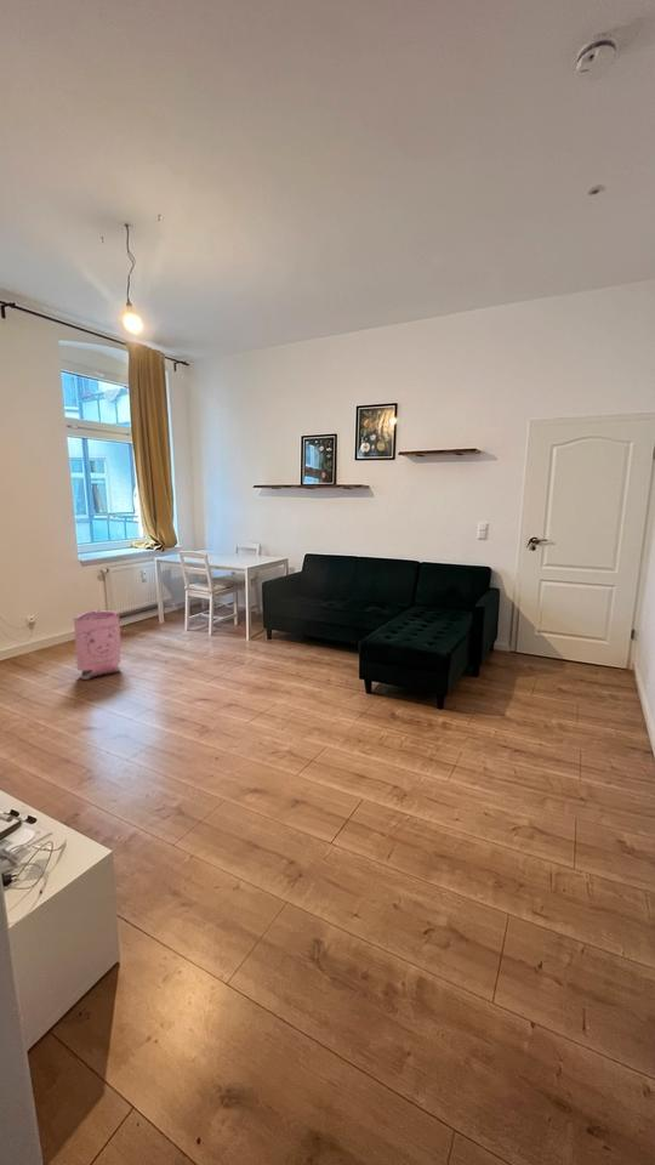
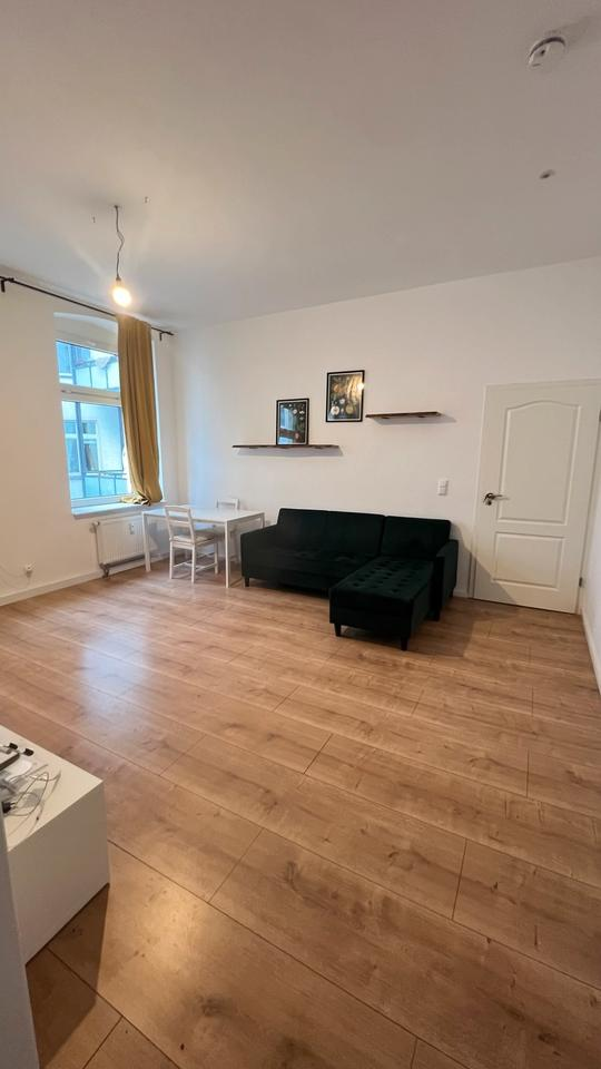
- bag [73,609,123,681]
